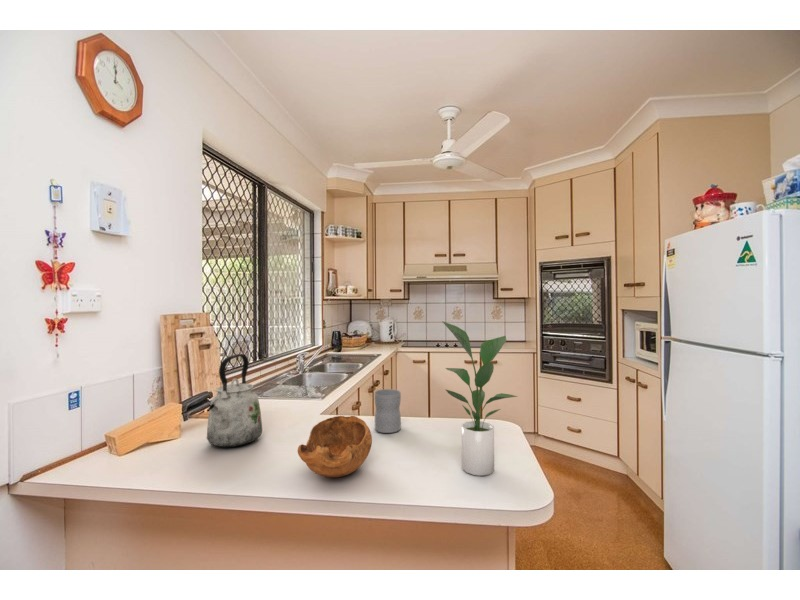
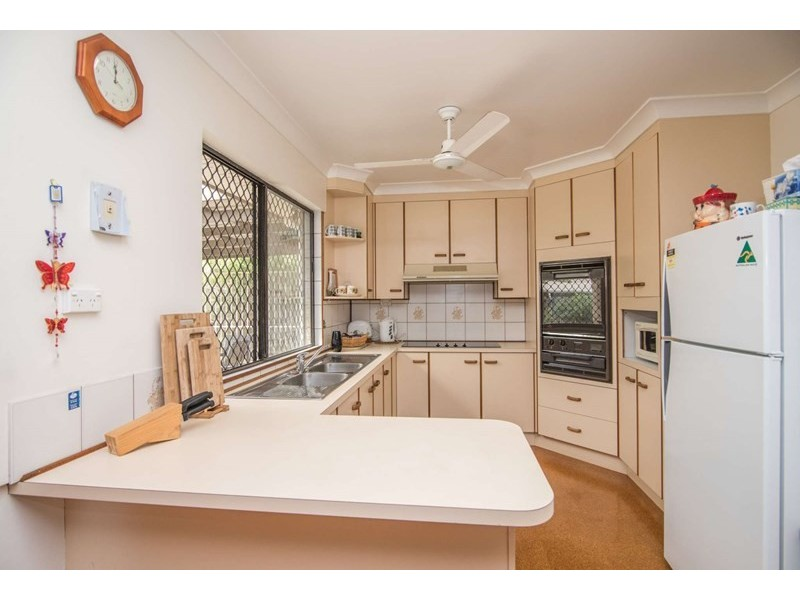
- potted plant [441,320,519,477]
- bowl [297,415,373,478]
- kettle [206,353,263,448]
- mug [373,388,402,434]
